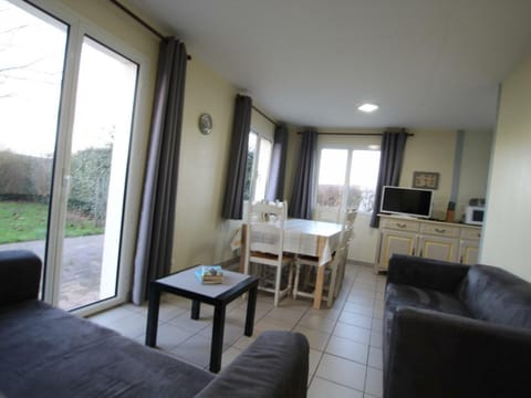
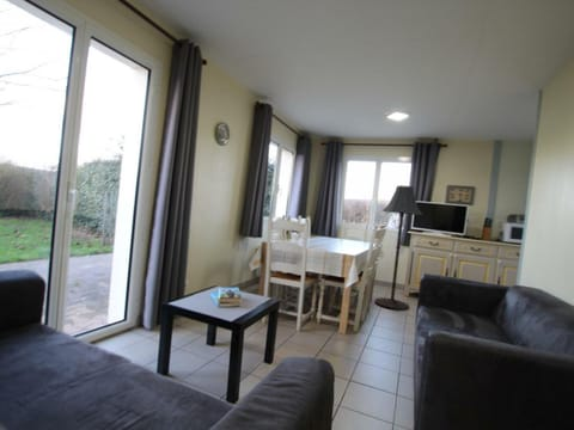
+ floor lamp [373,184,423,312]
